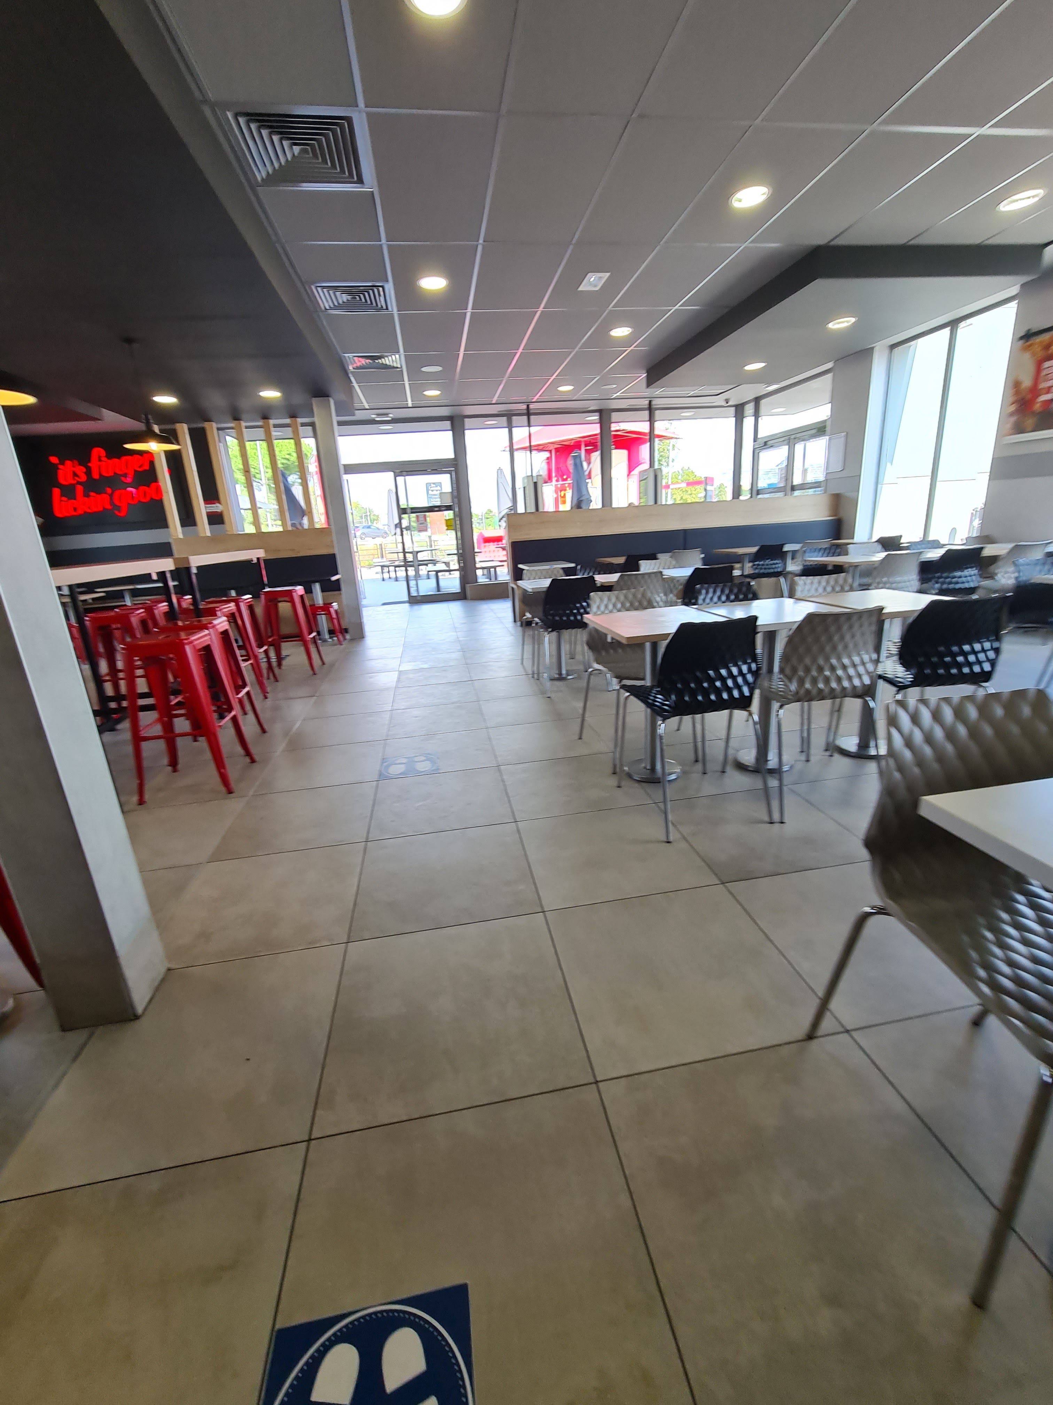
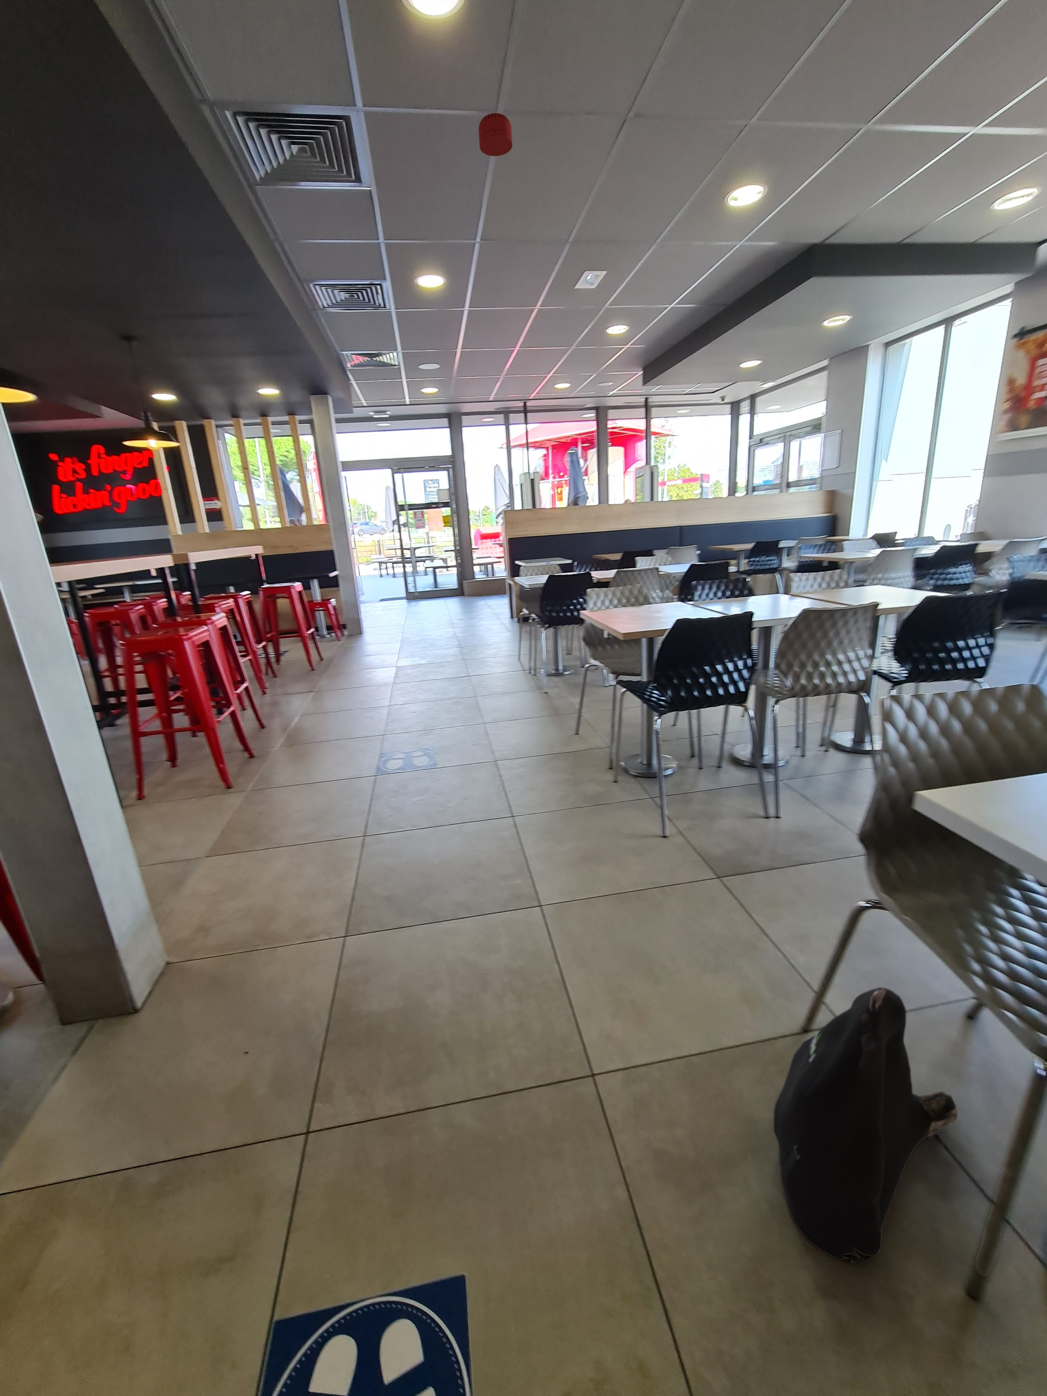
+ backpack [773,987,958,1264]
+ smoke detector [478,113,513,156]
